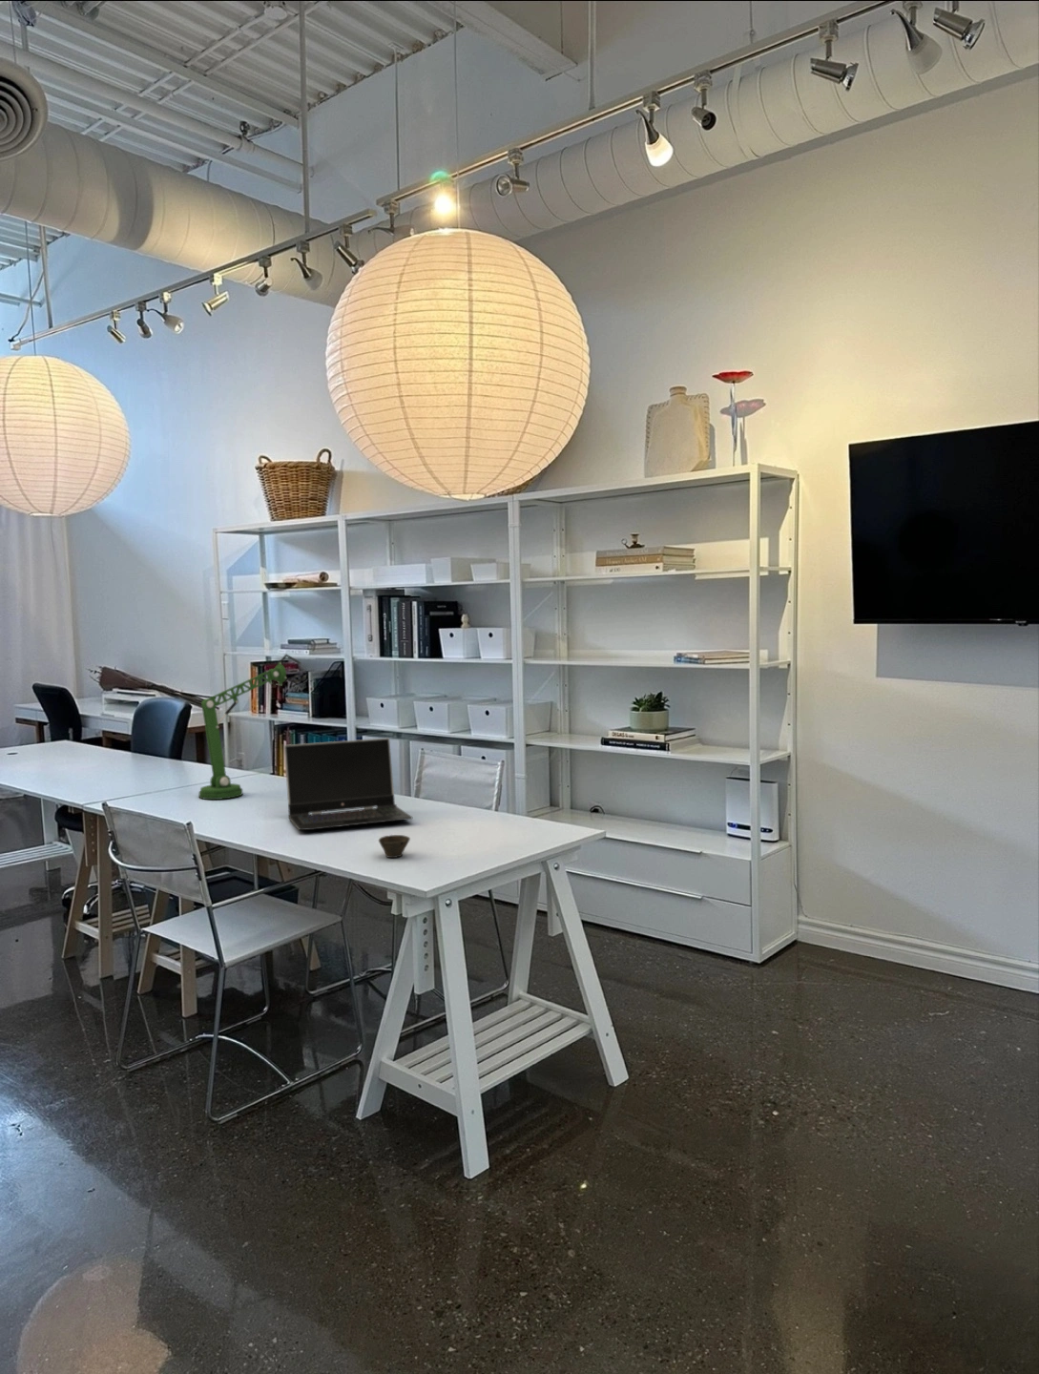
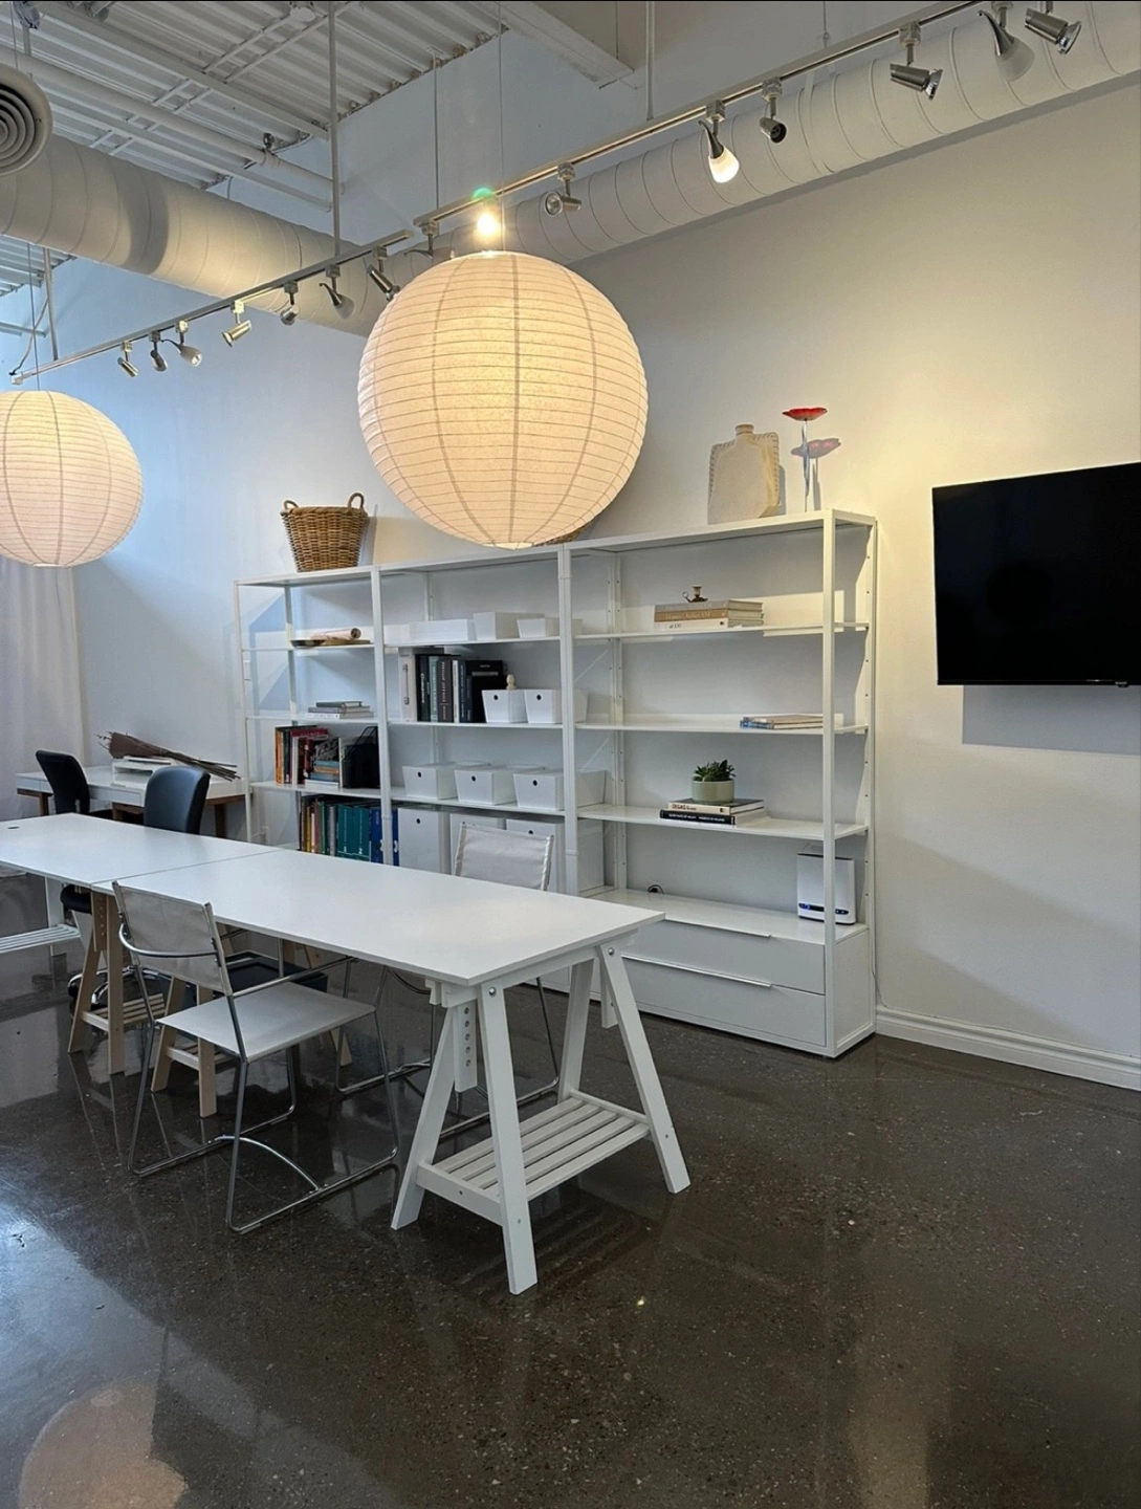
- laptop computer [284,737,414,832]
- desk lamp [198,653,307,801]
- cup [378,834,411,859]
